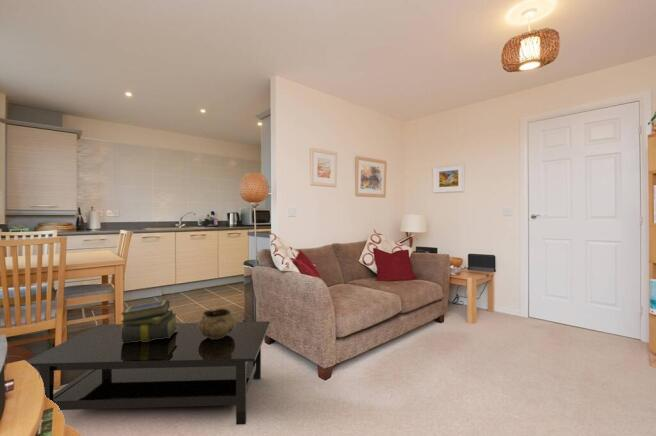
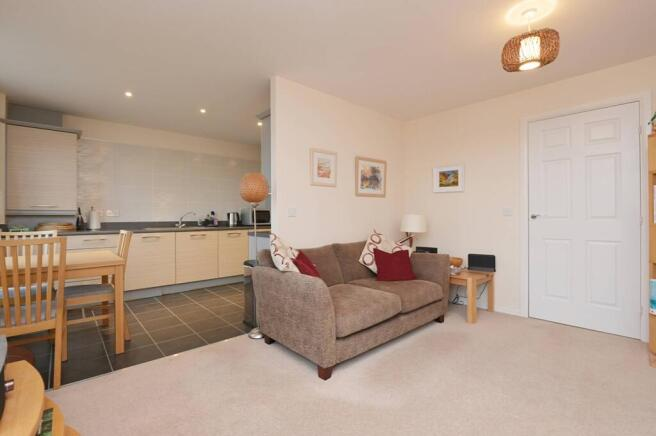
- stack of books [119,299,178,343]
- decorative bowl [198,307,236,339]
- coffee table [26,321,271,426]
